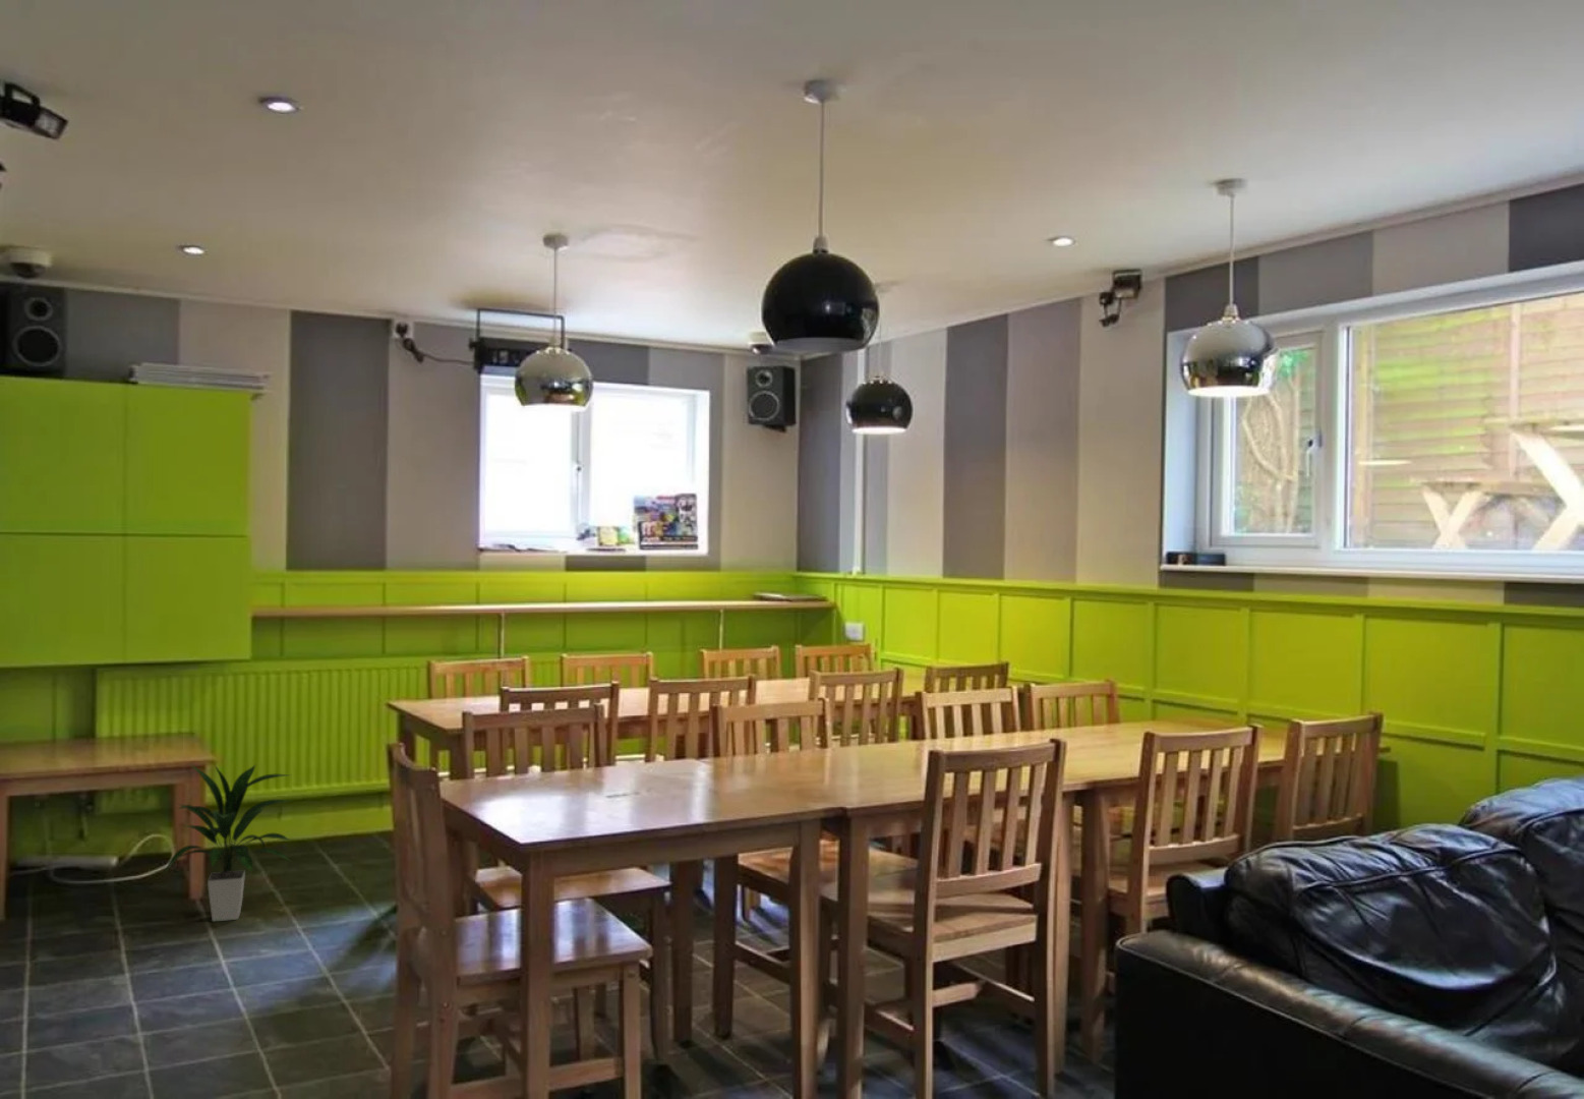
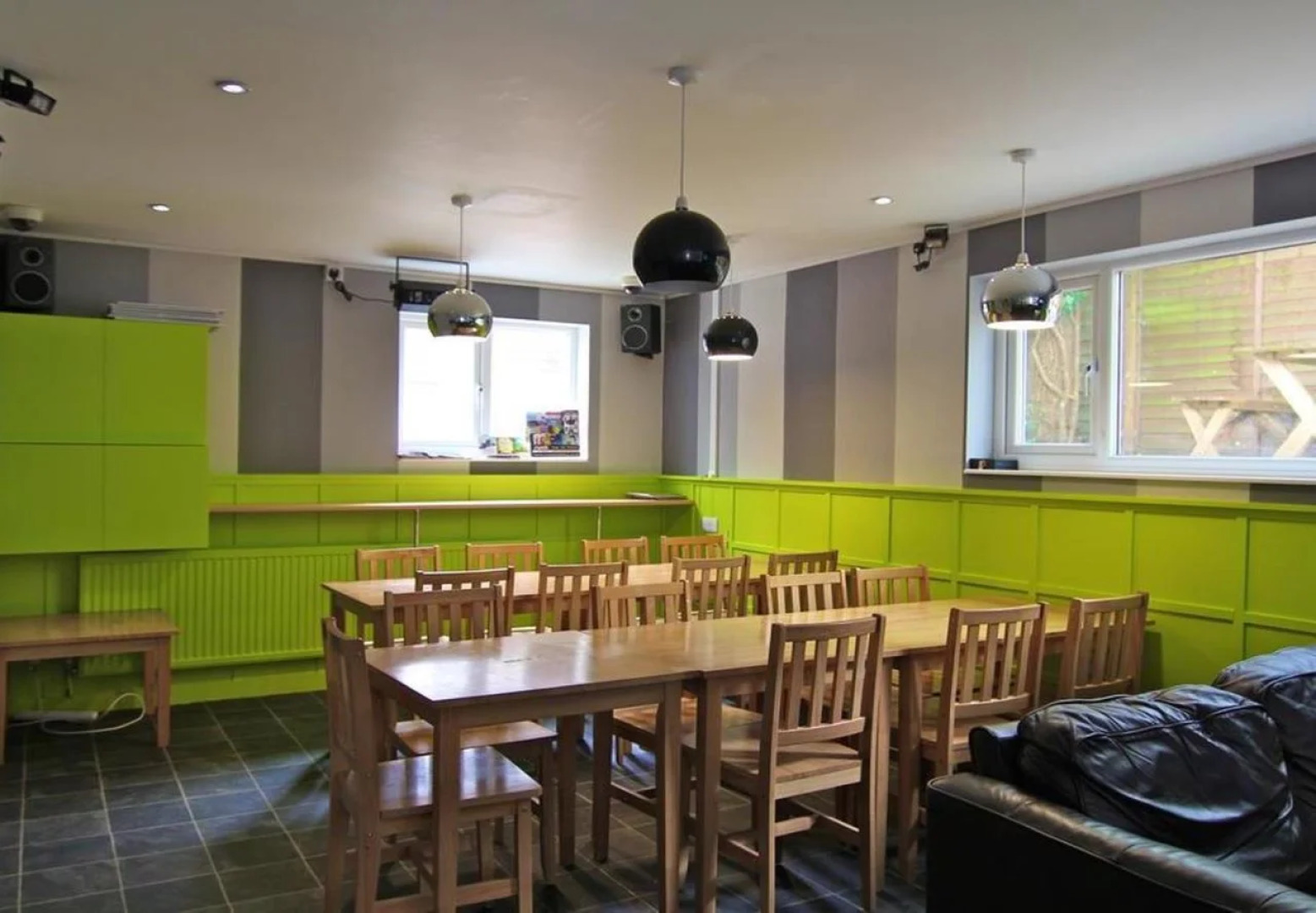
- indoor plant [161,762,294,922]
